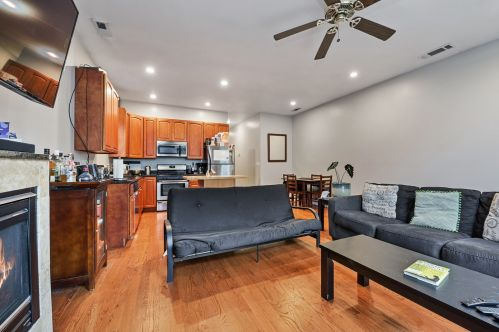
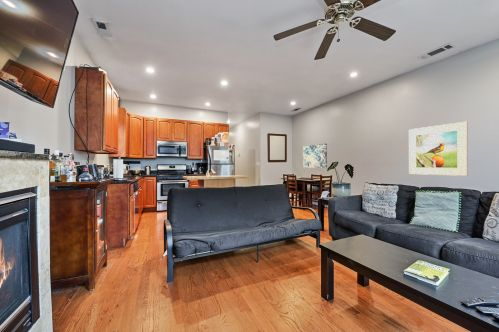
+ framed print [408,121,469,177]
+ wall art [302,143,328,169]
